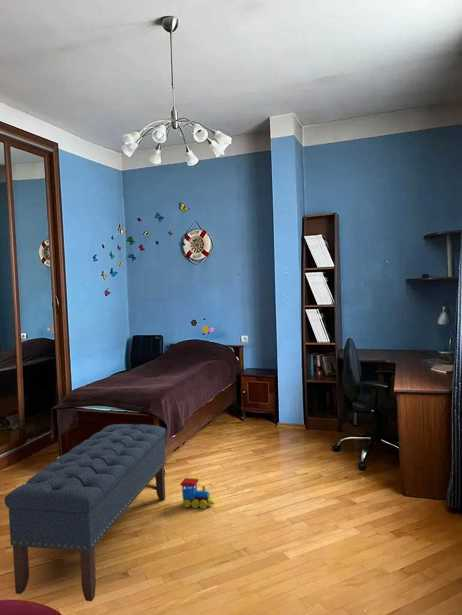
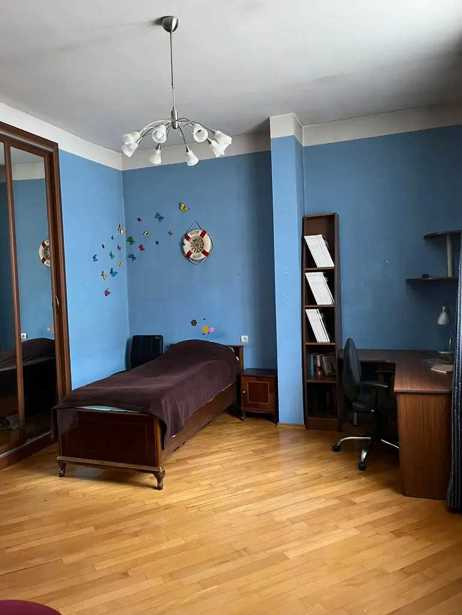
- toy train [179,477,215,510]
- bench [4,423,167,602]
